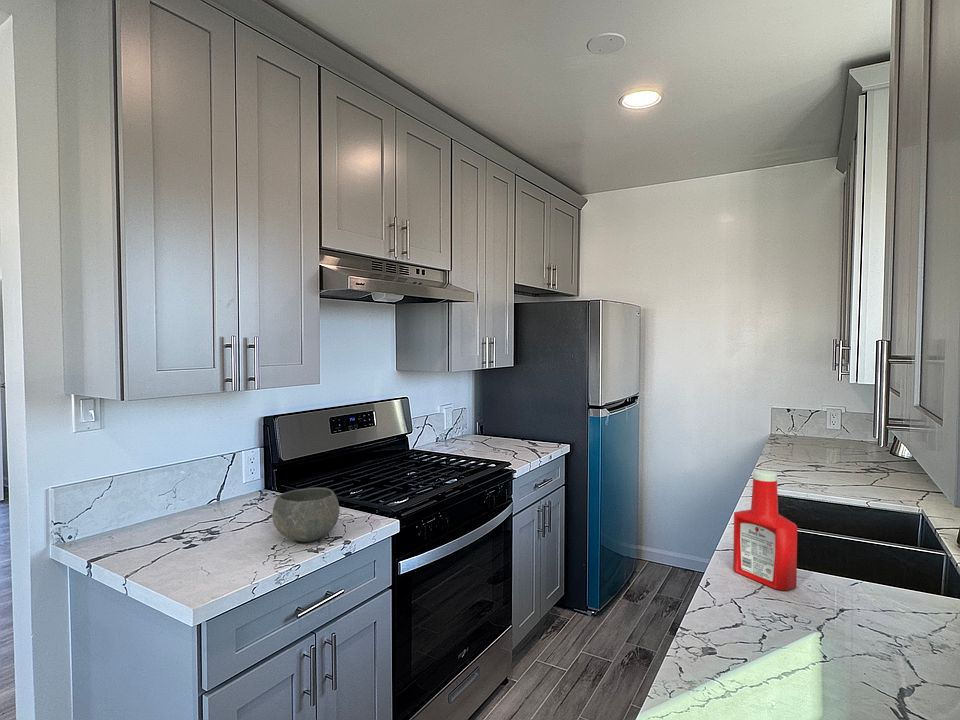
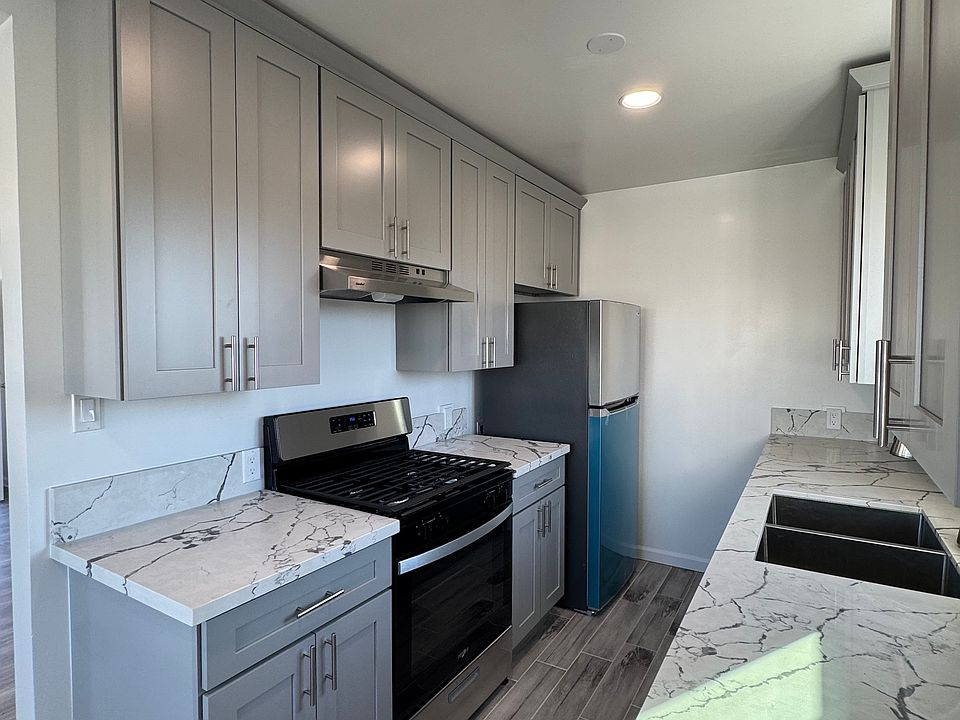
- soap bottle [732,469,798,592]
- bowl [271,487,341,543]
